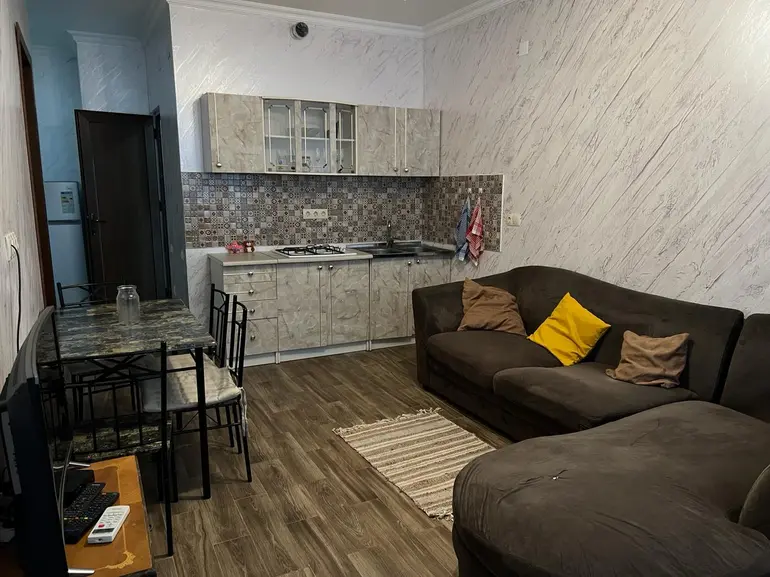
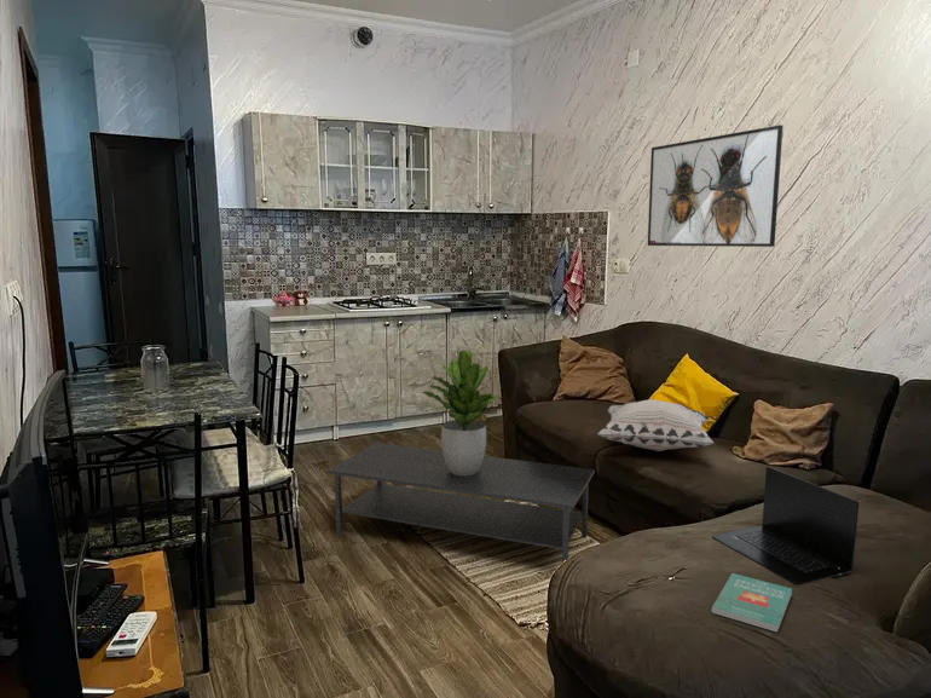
+ potted plant [422,348,501,475]
+ decorative pillow [596,398,716,452]
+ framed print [647,123,785,248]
+ book [710,572,793,633]
+ laptop [711,466,860,587]
+ coffee table [326,442,596,564]
